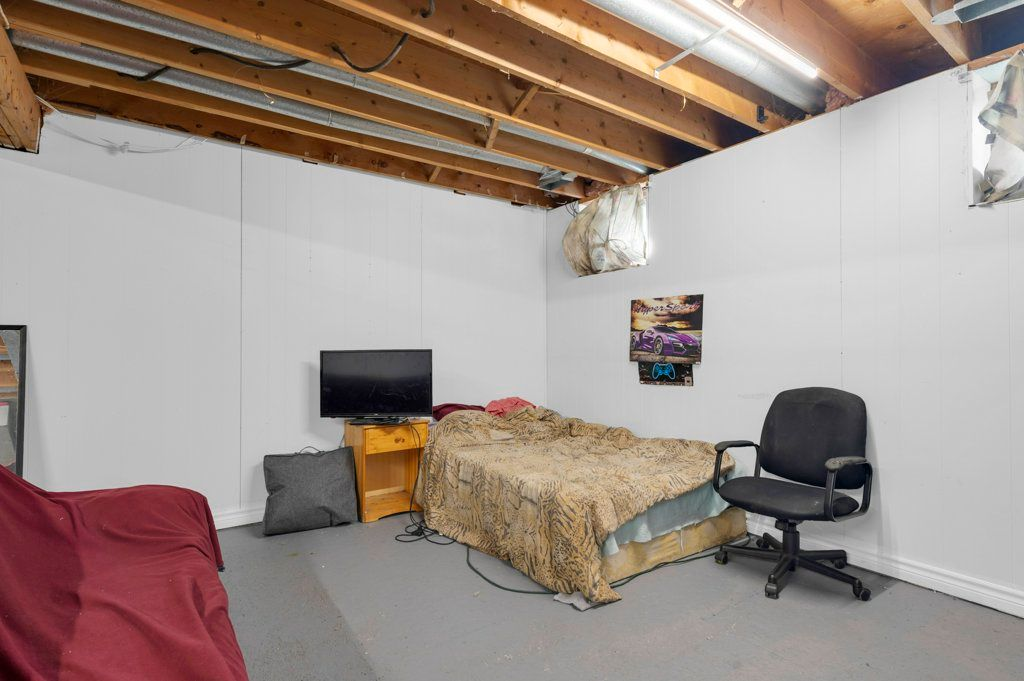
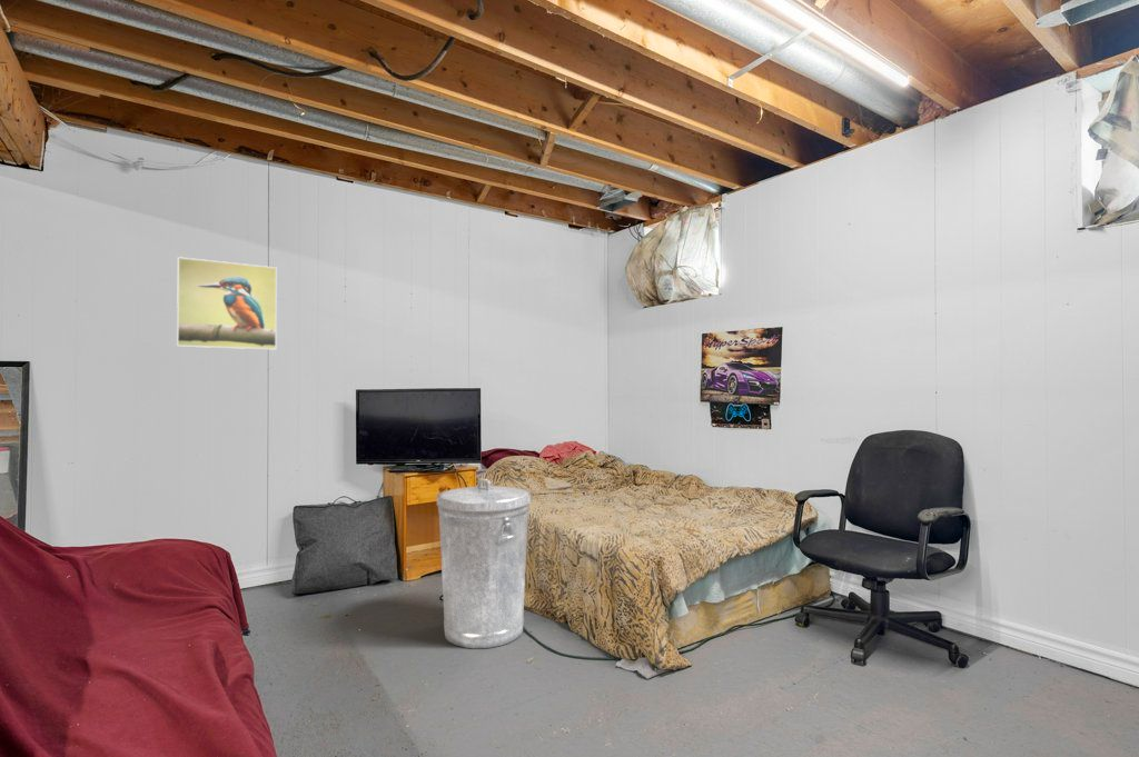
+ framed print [176,256,278,350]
+ trash can [435,478,533,649]
